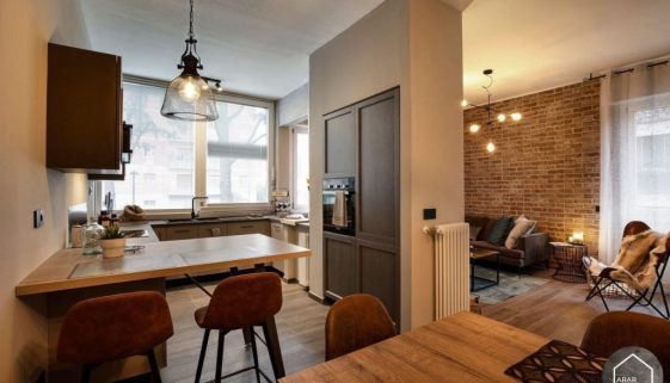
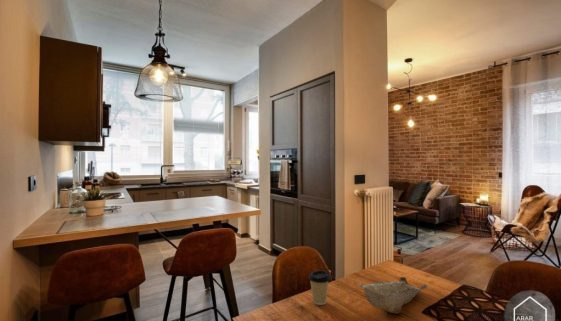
+ coffee cup [308,269,331,306]
+ decorative bowl [358,276,428,315]
